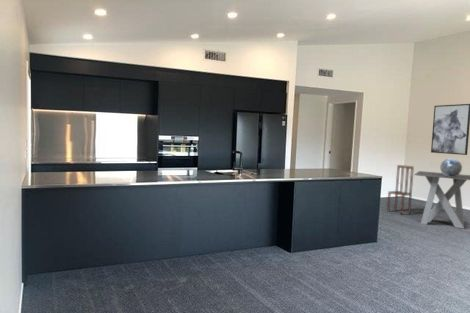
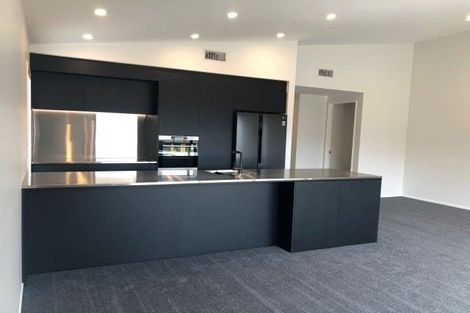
- chair [386,164,415,216]
- globe [439,157,463,177]
- wall art [430,103,470,156]
- dining table [413,170,470,230]
